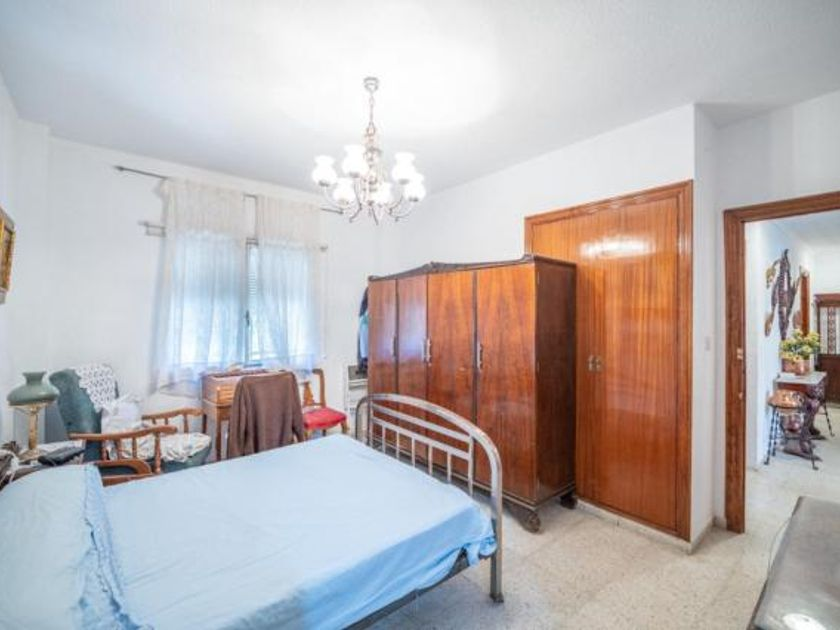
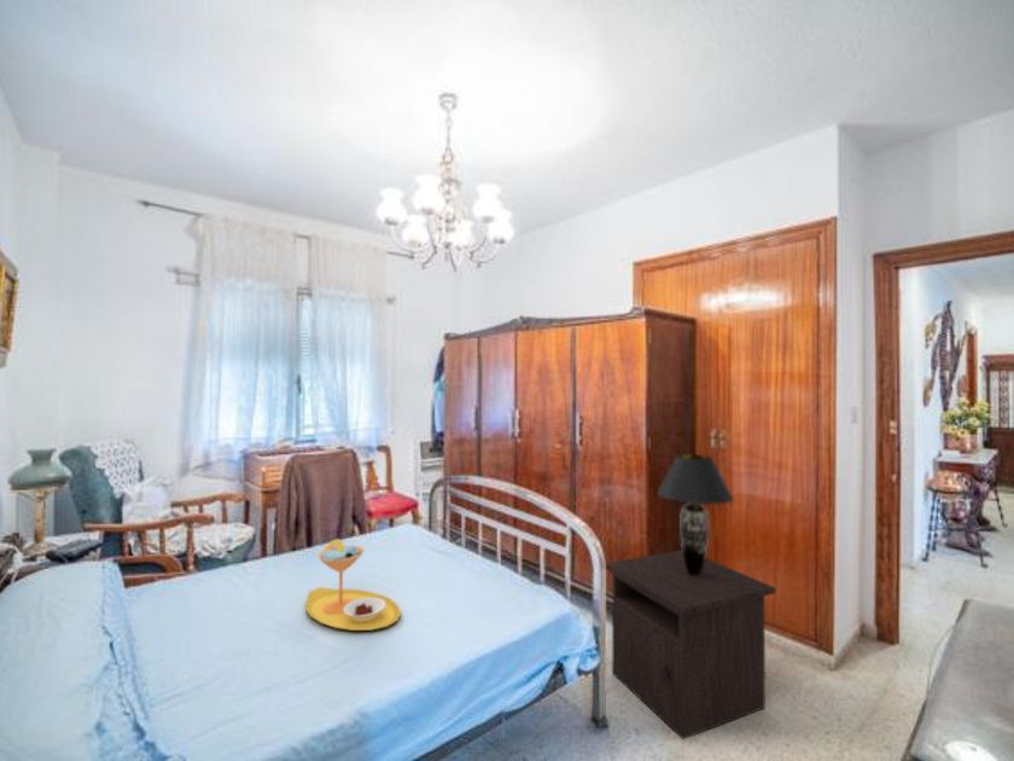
+ nightstand [605,550,776,739]
+ table lamp [655,453,735,576]
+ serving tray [304,538,402,632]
